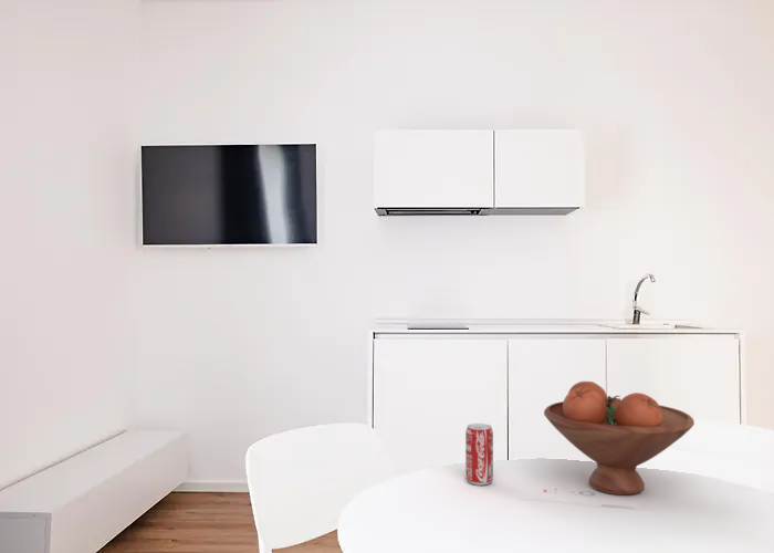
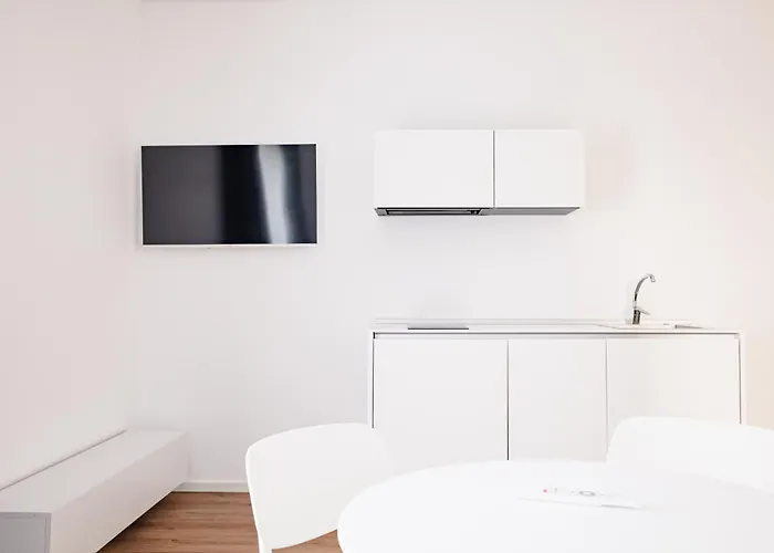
- beverage can [464,422,494,487]
- fruit bowl [543,380,695,495]
